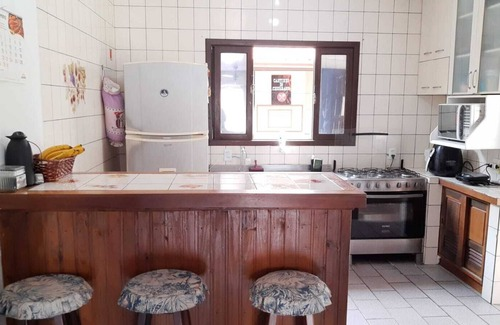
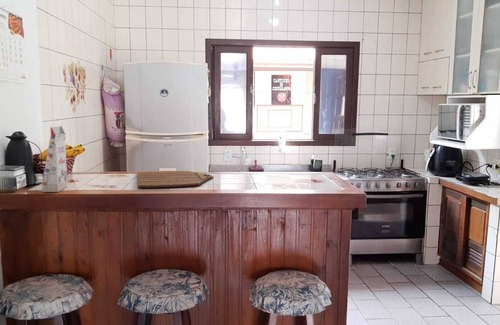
+ gift box [41,125,68,193]
+ cutting board [137,170,214,188]
